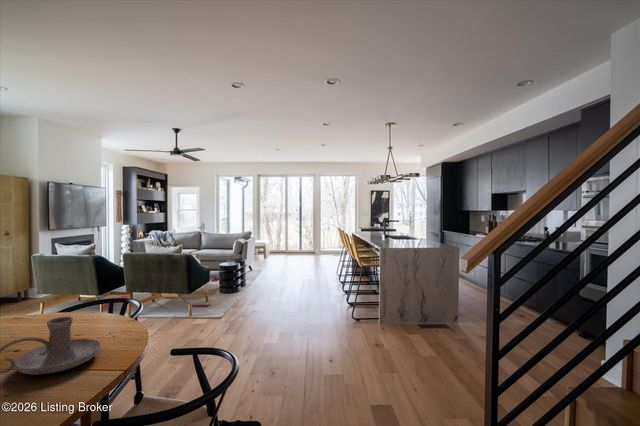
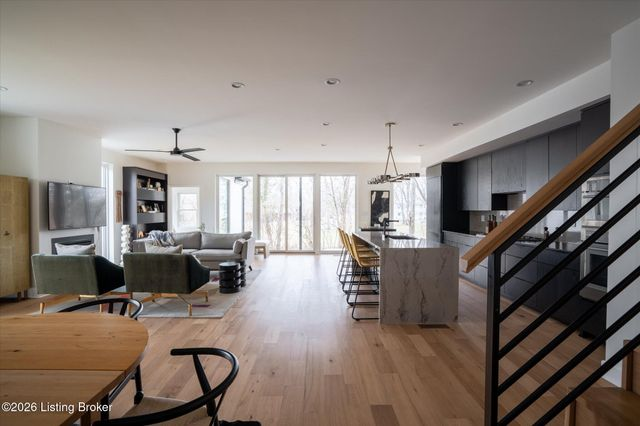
- candle holder [0,316,102,376]
